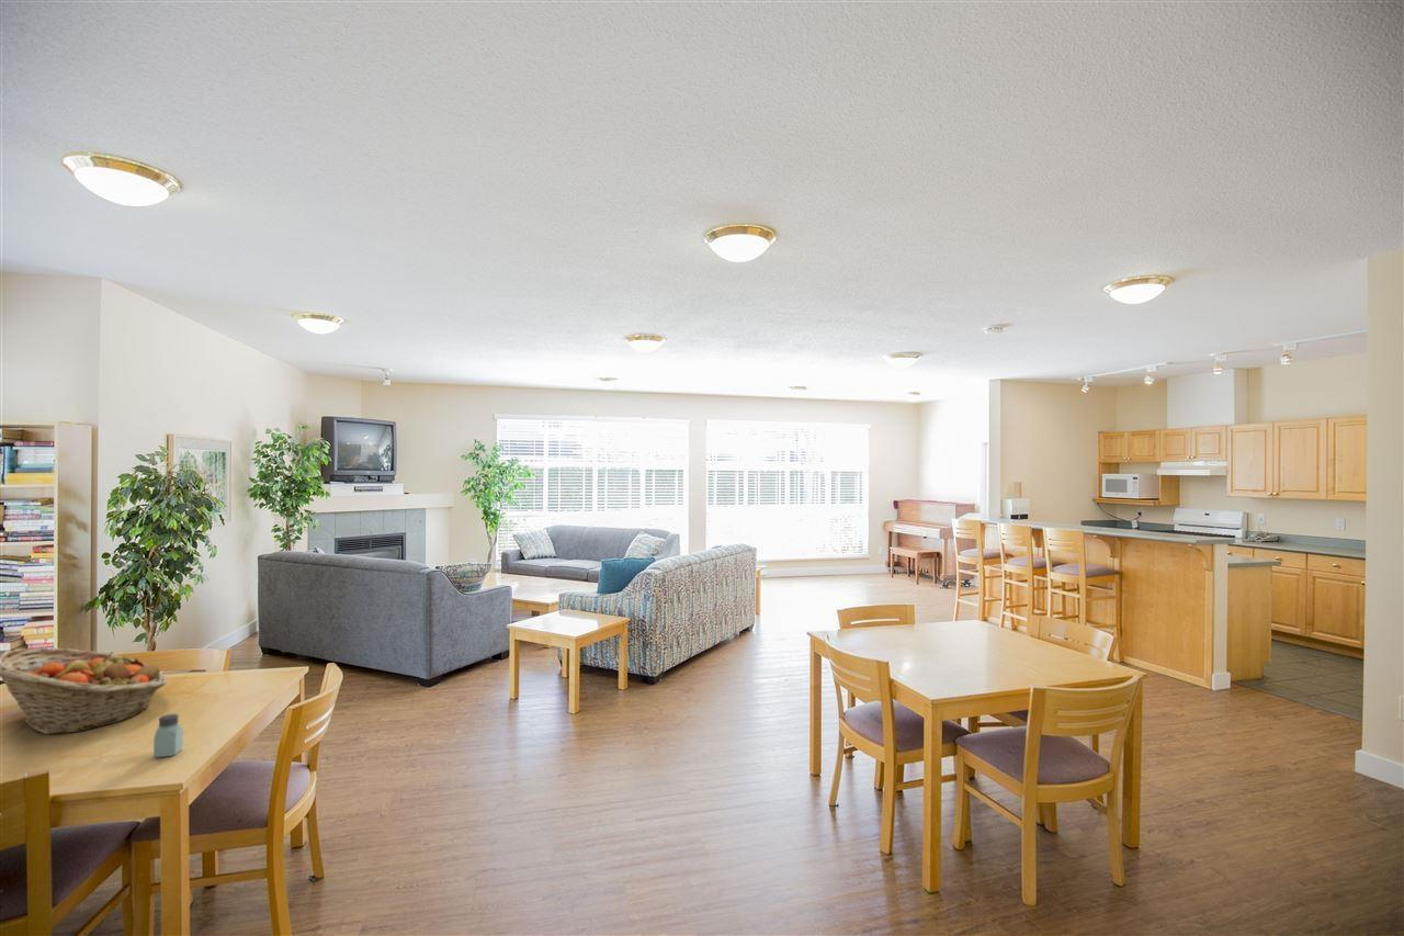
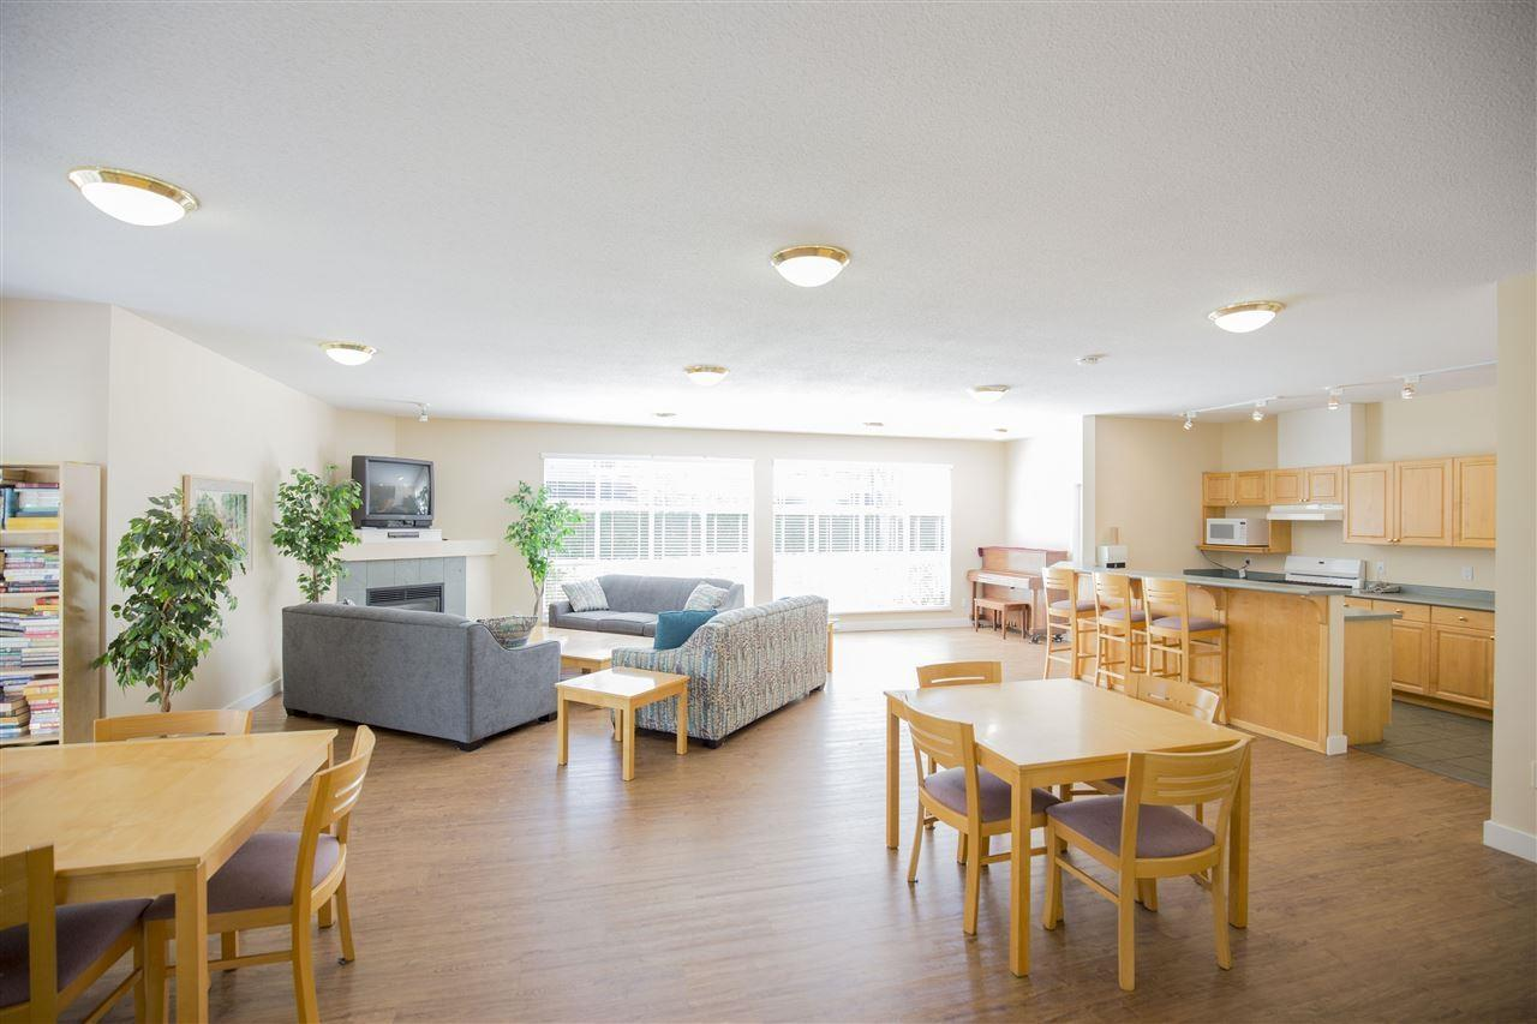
- fruit basket [0,646,168,735]
- saltshaker [152,712,184,758]
